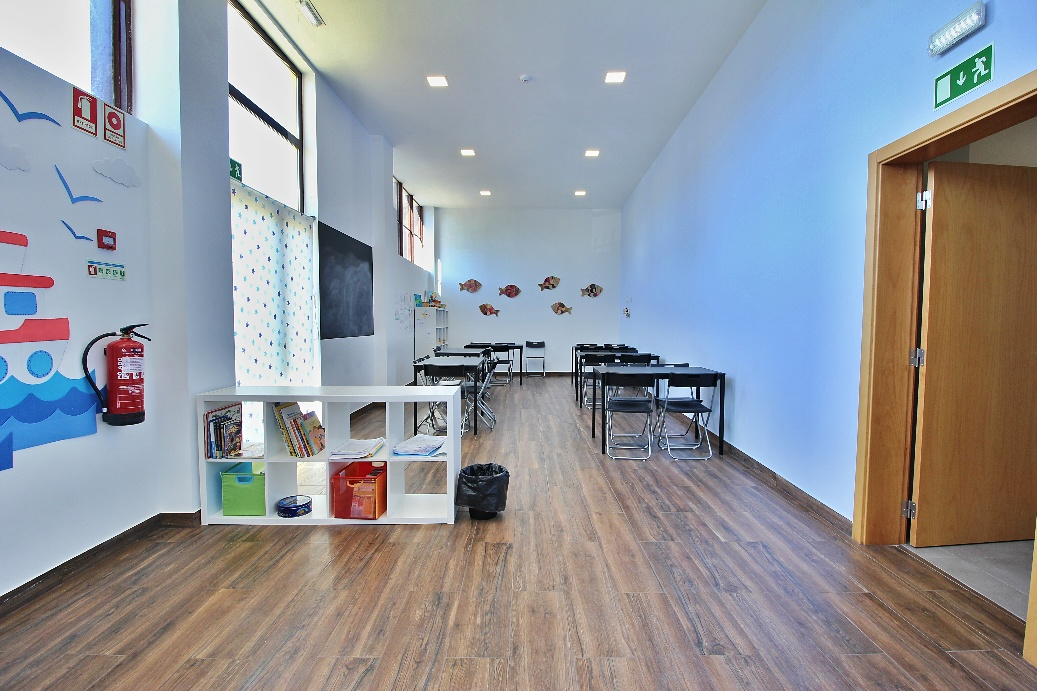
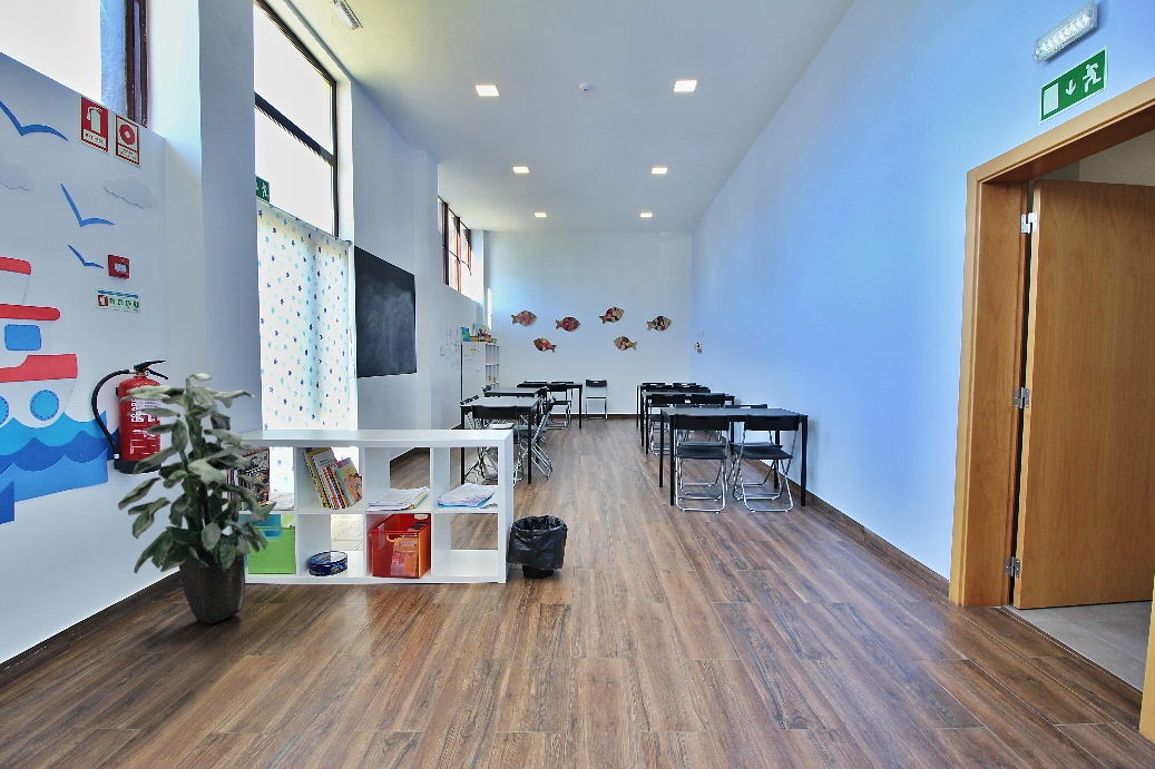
+ indoor plant [117,372,278,624]
